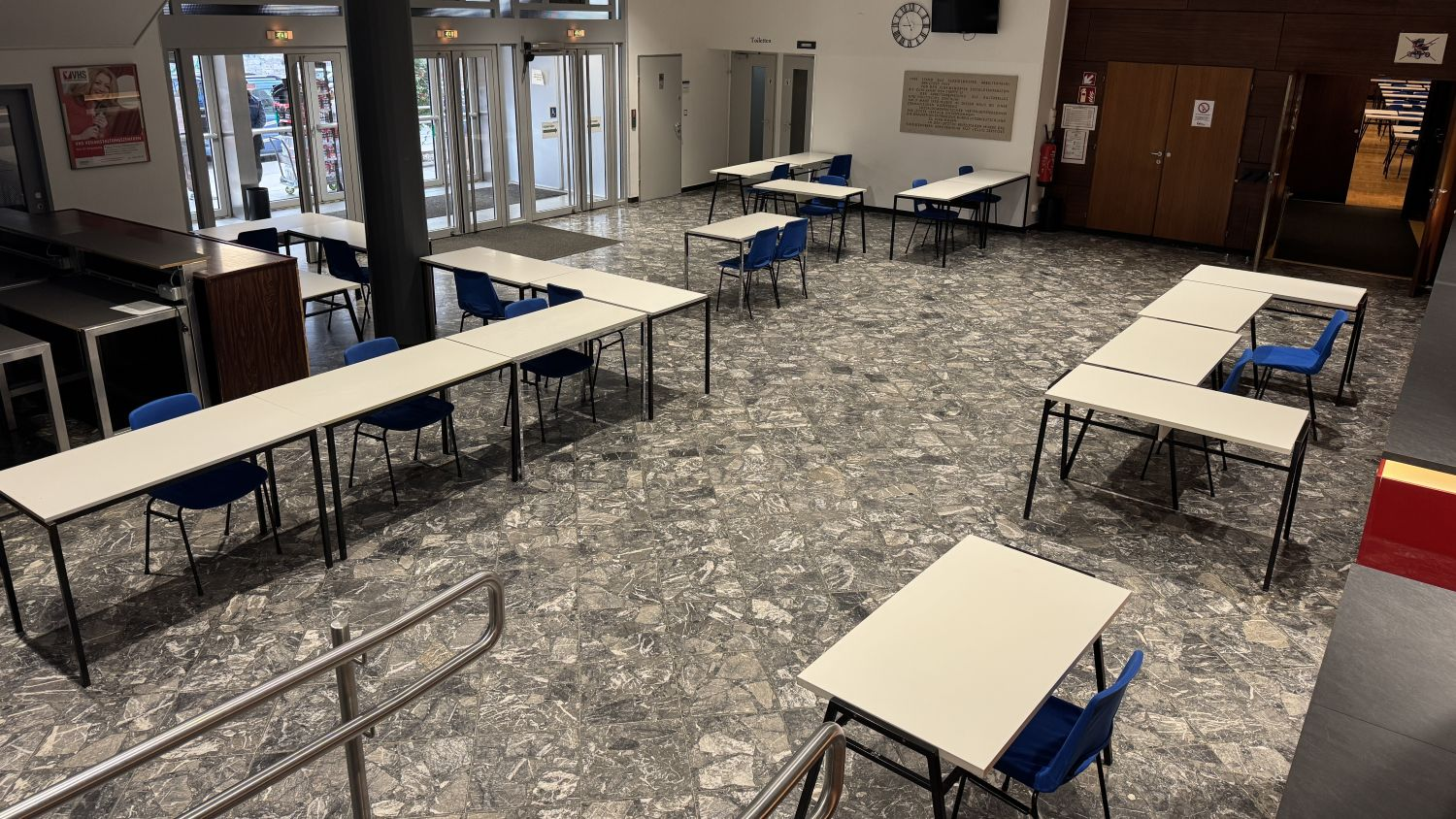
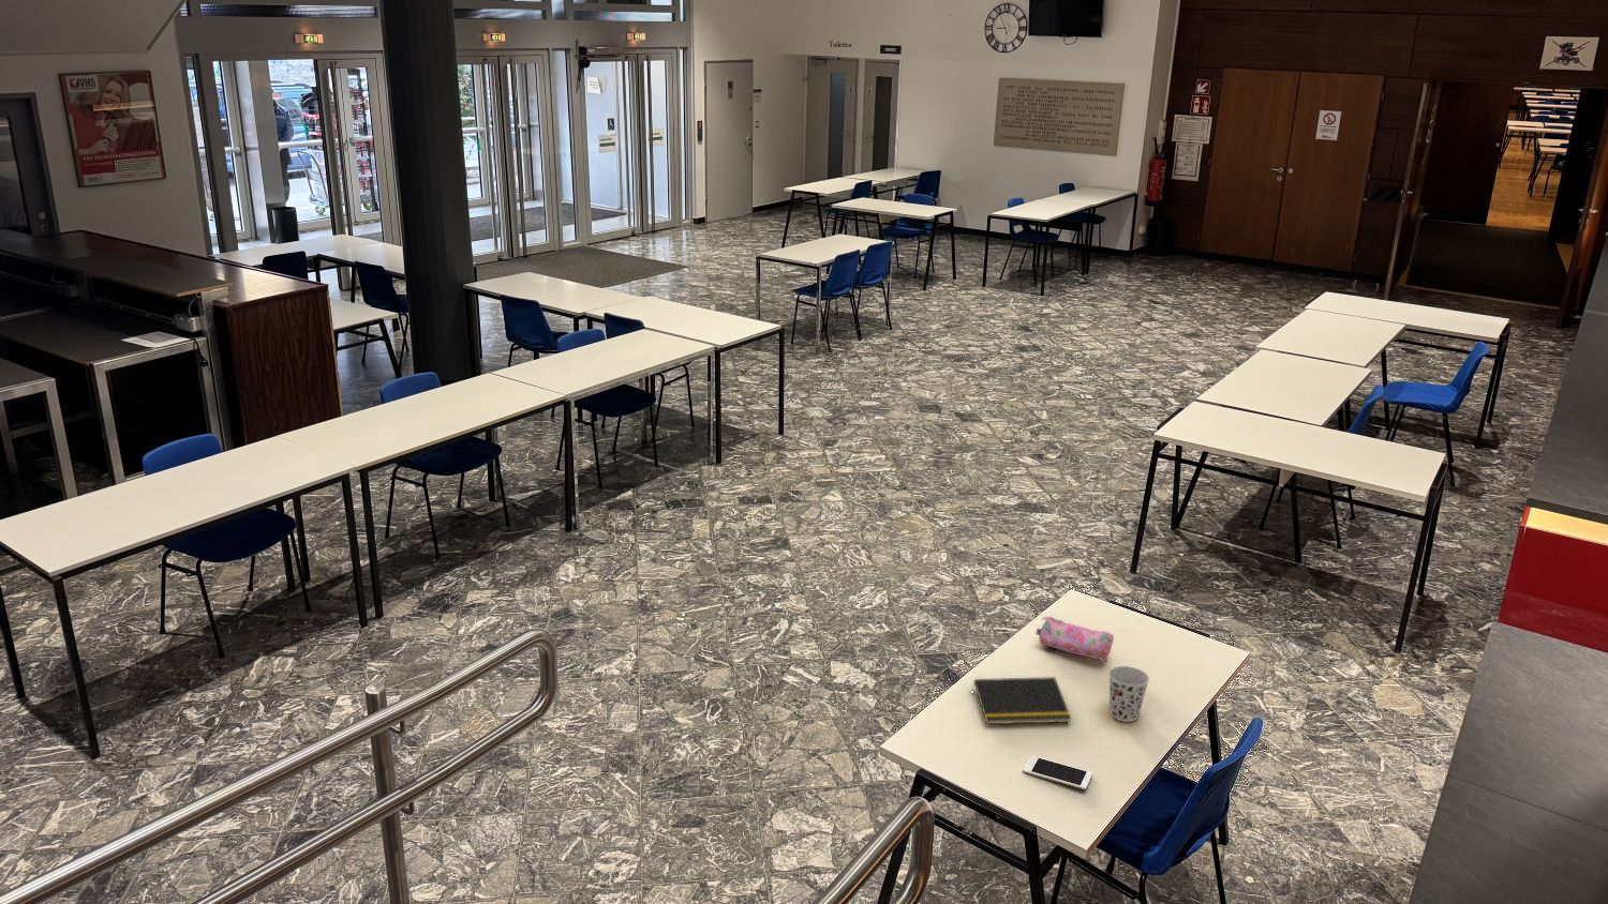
+ pencil case [1035,615,1114,663]
+ cup [1108,666,1151,723]
+ notepad [971,676,1073,725]
+ cell phone [1022,755,1093,790]
